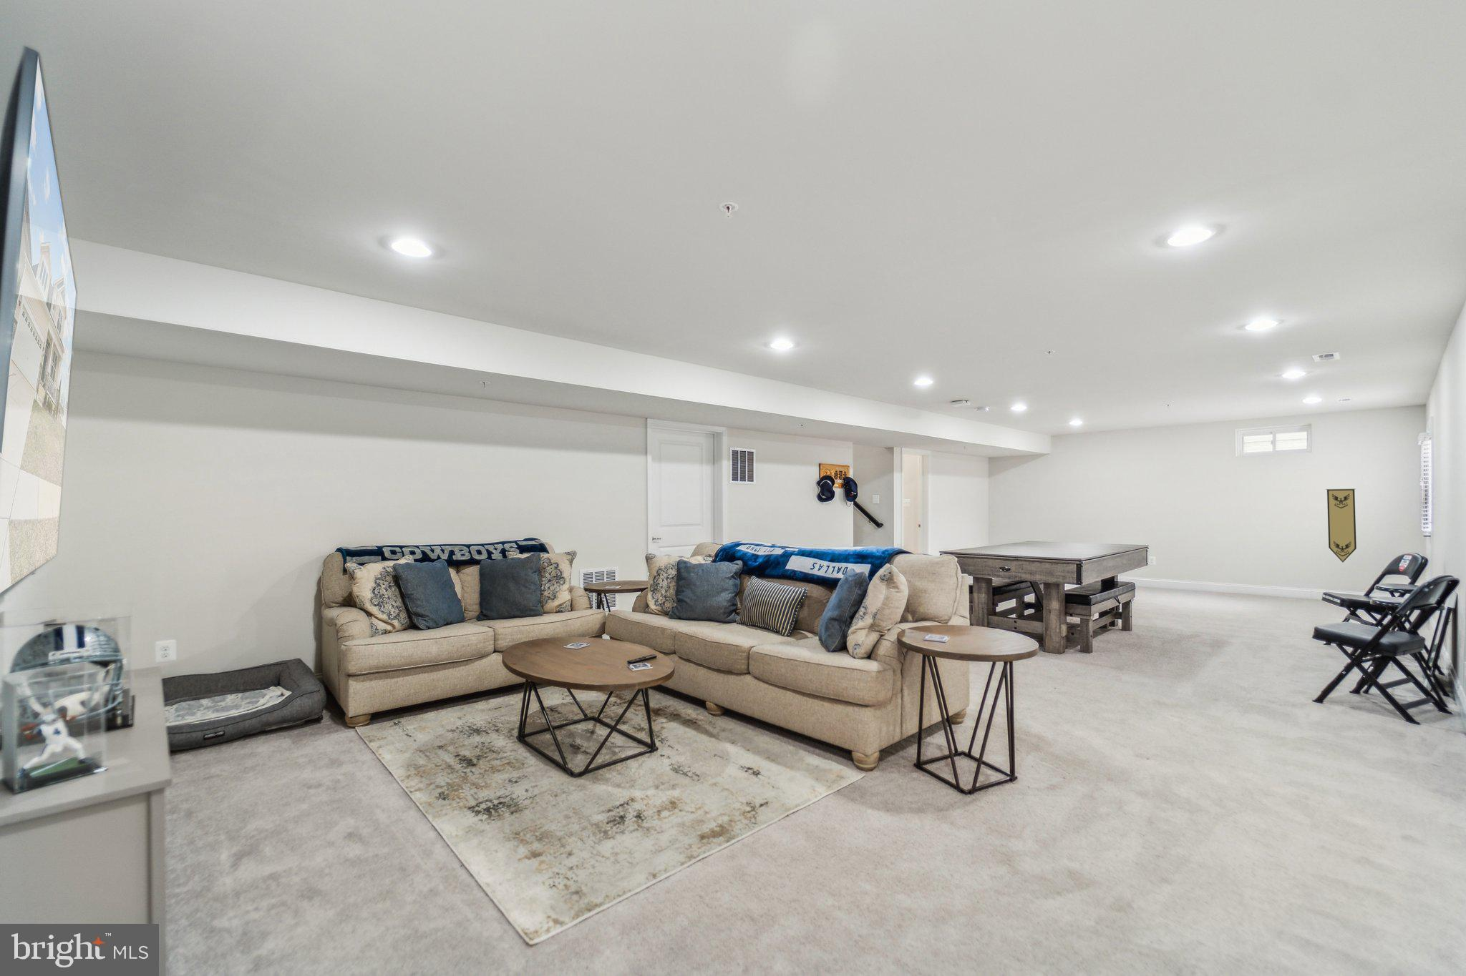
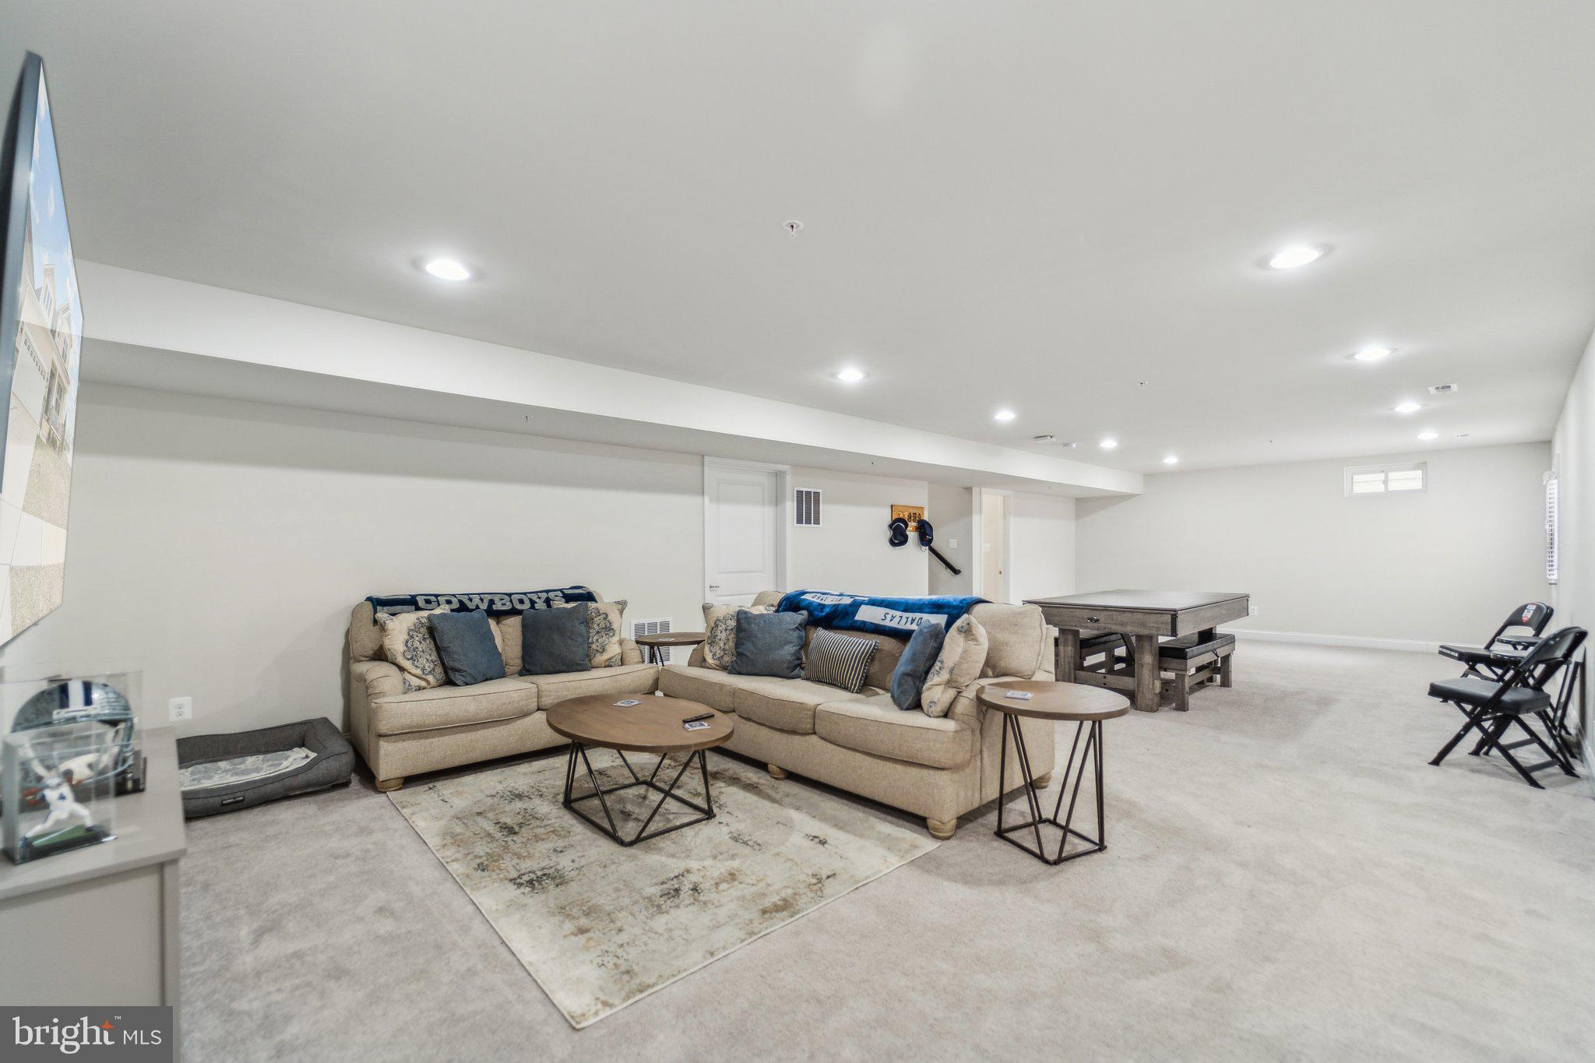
- pennant [1325,488,1357,563]
